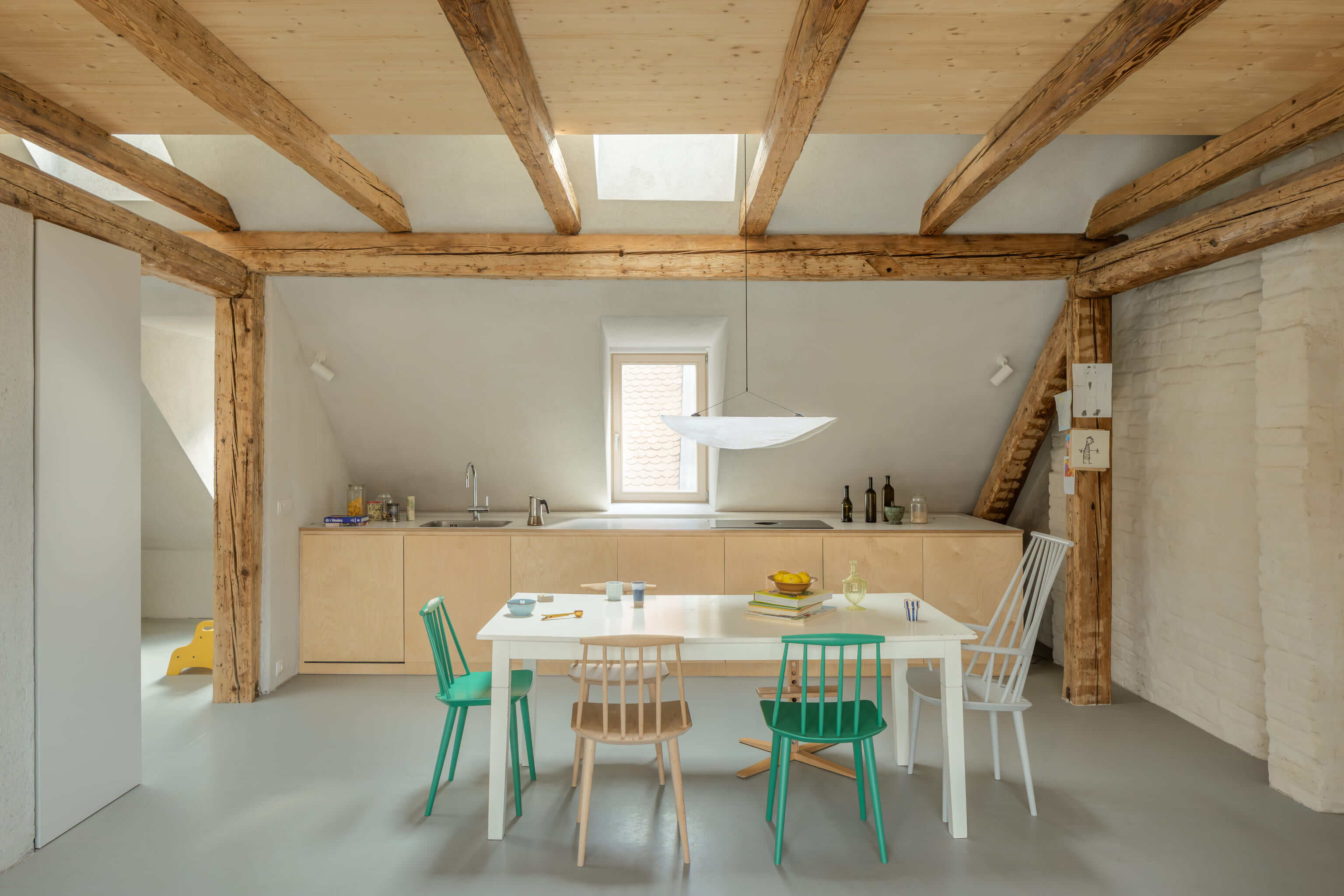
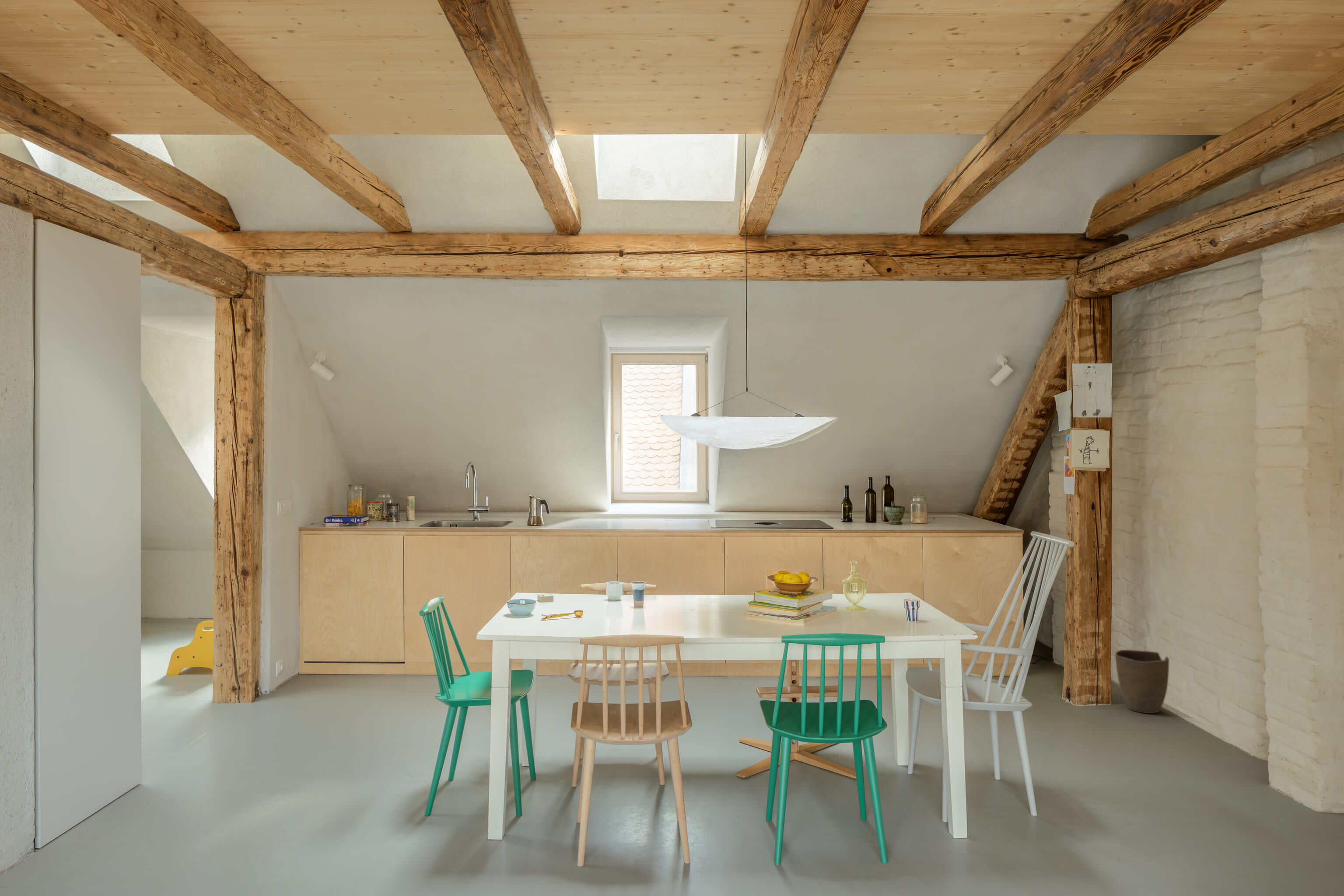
+ vase [1115,649,1169,714]
